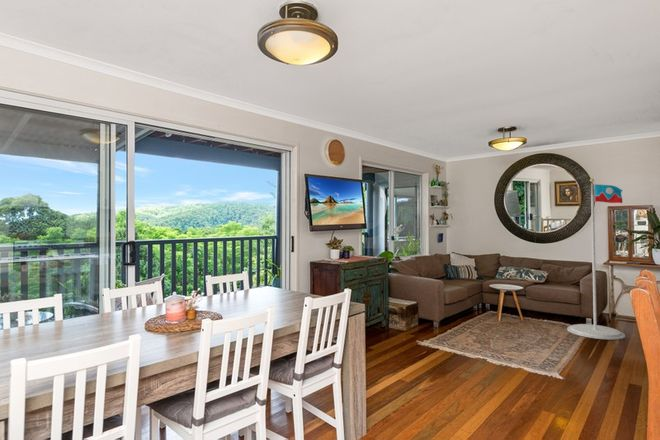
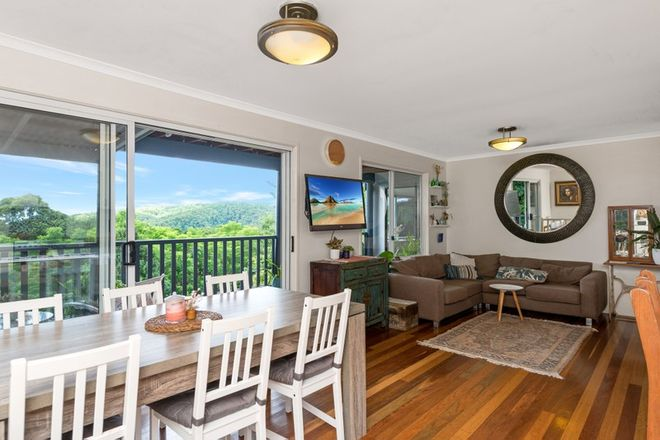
- flag [566,178,626,341]
